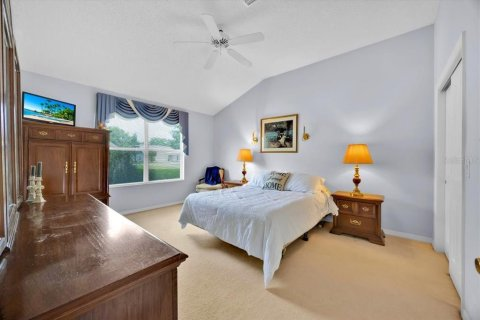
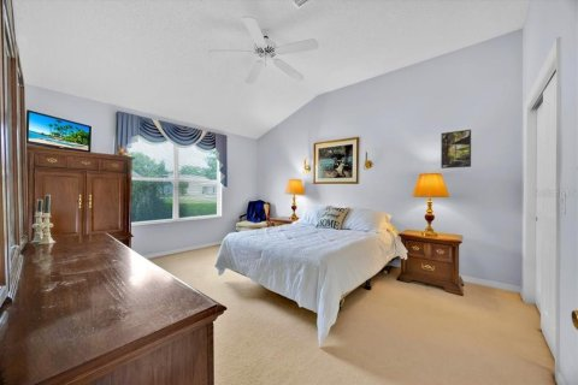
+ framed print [440,129,472,170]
